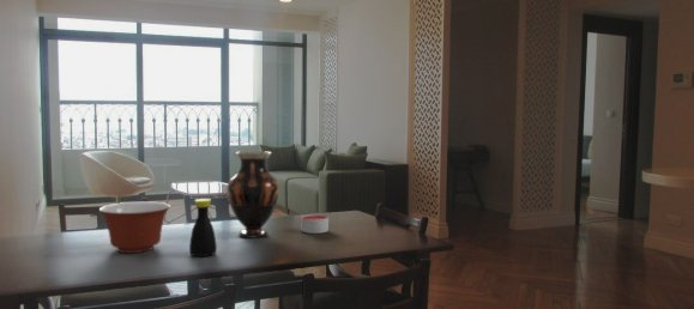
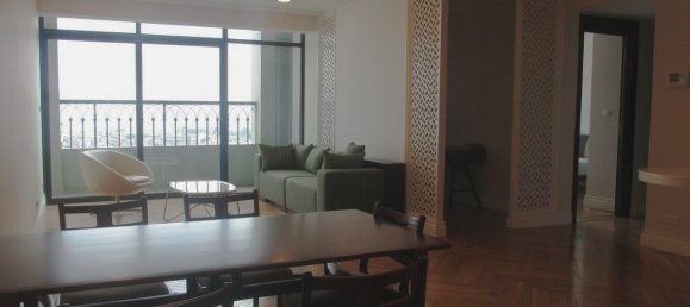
- vase [225,150,280,240]
- mixing bowl [98,201,171,254]
- candle [300,213,330,235]
- bottle [188,198,218,258]
